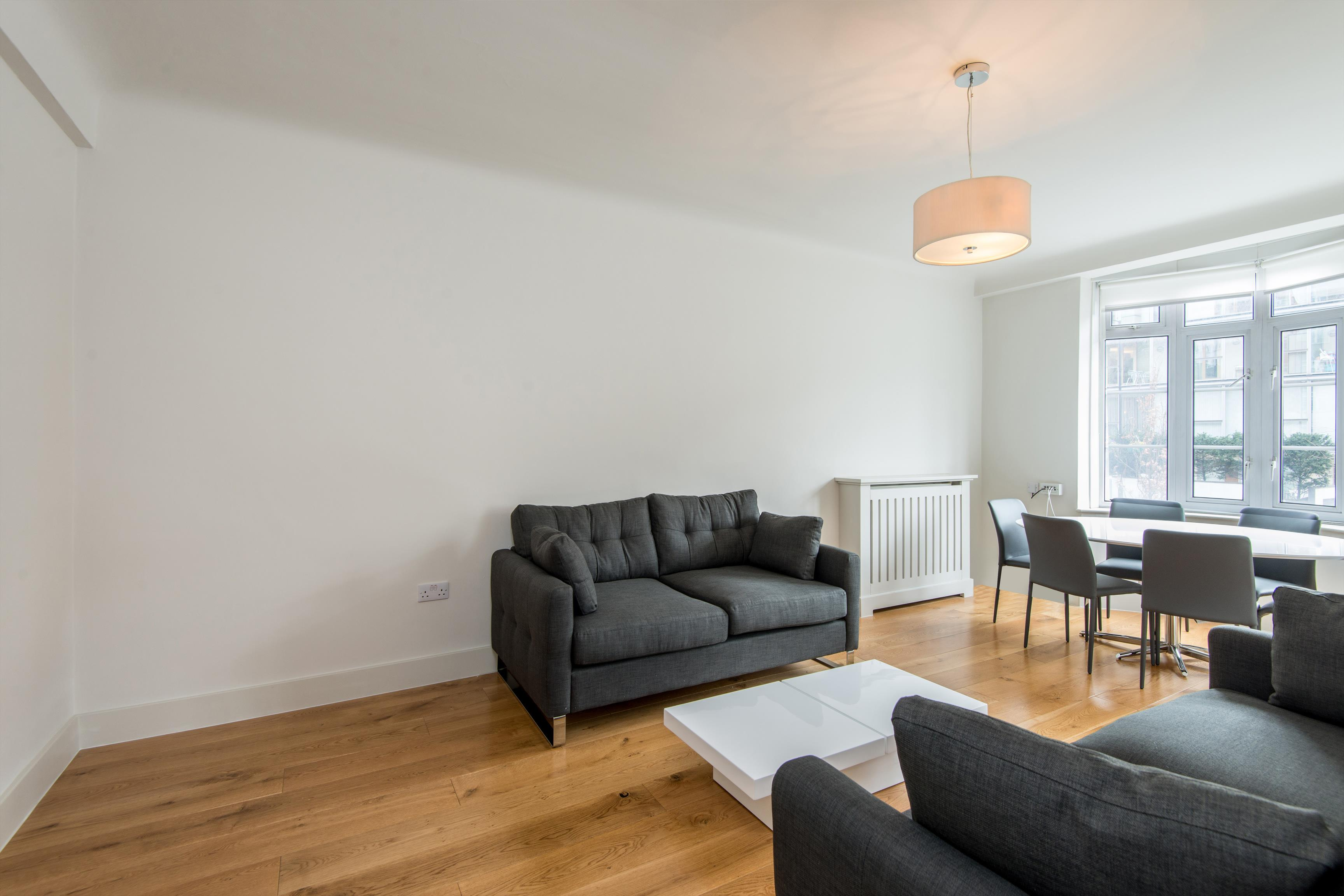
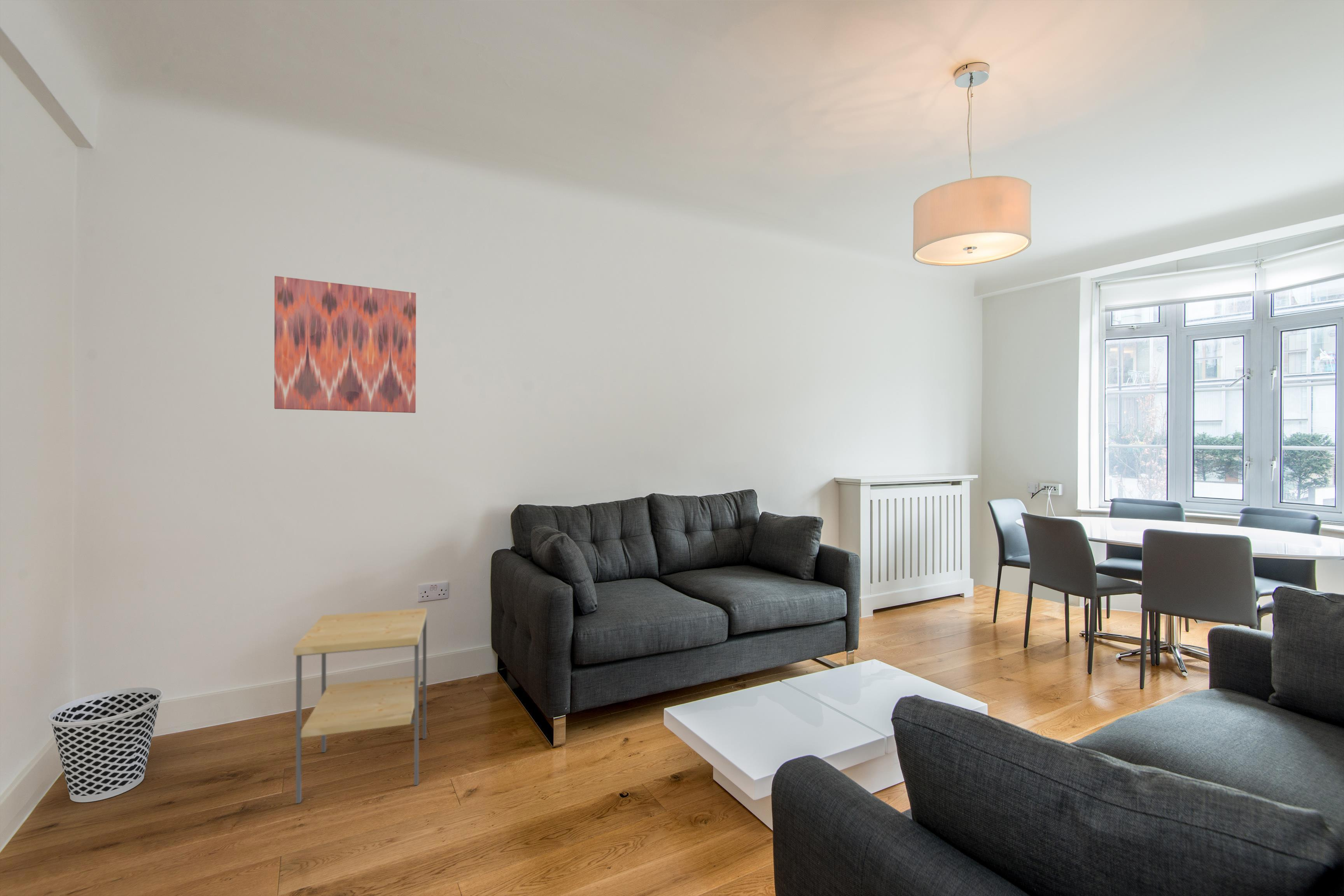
+ wastebasket [48,687,163,803]
+ wall art [274,276,417,413]
+ side table [293,608,427,804]
